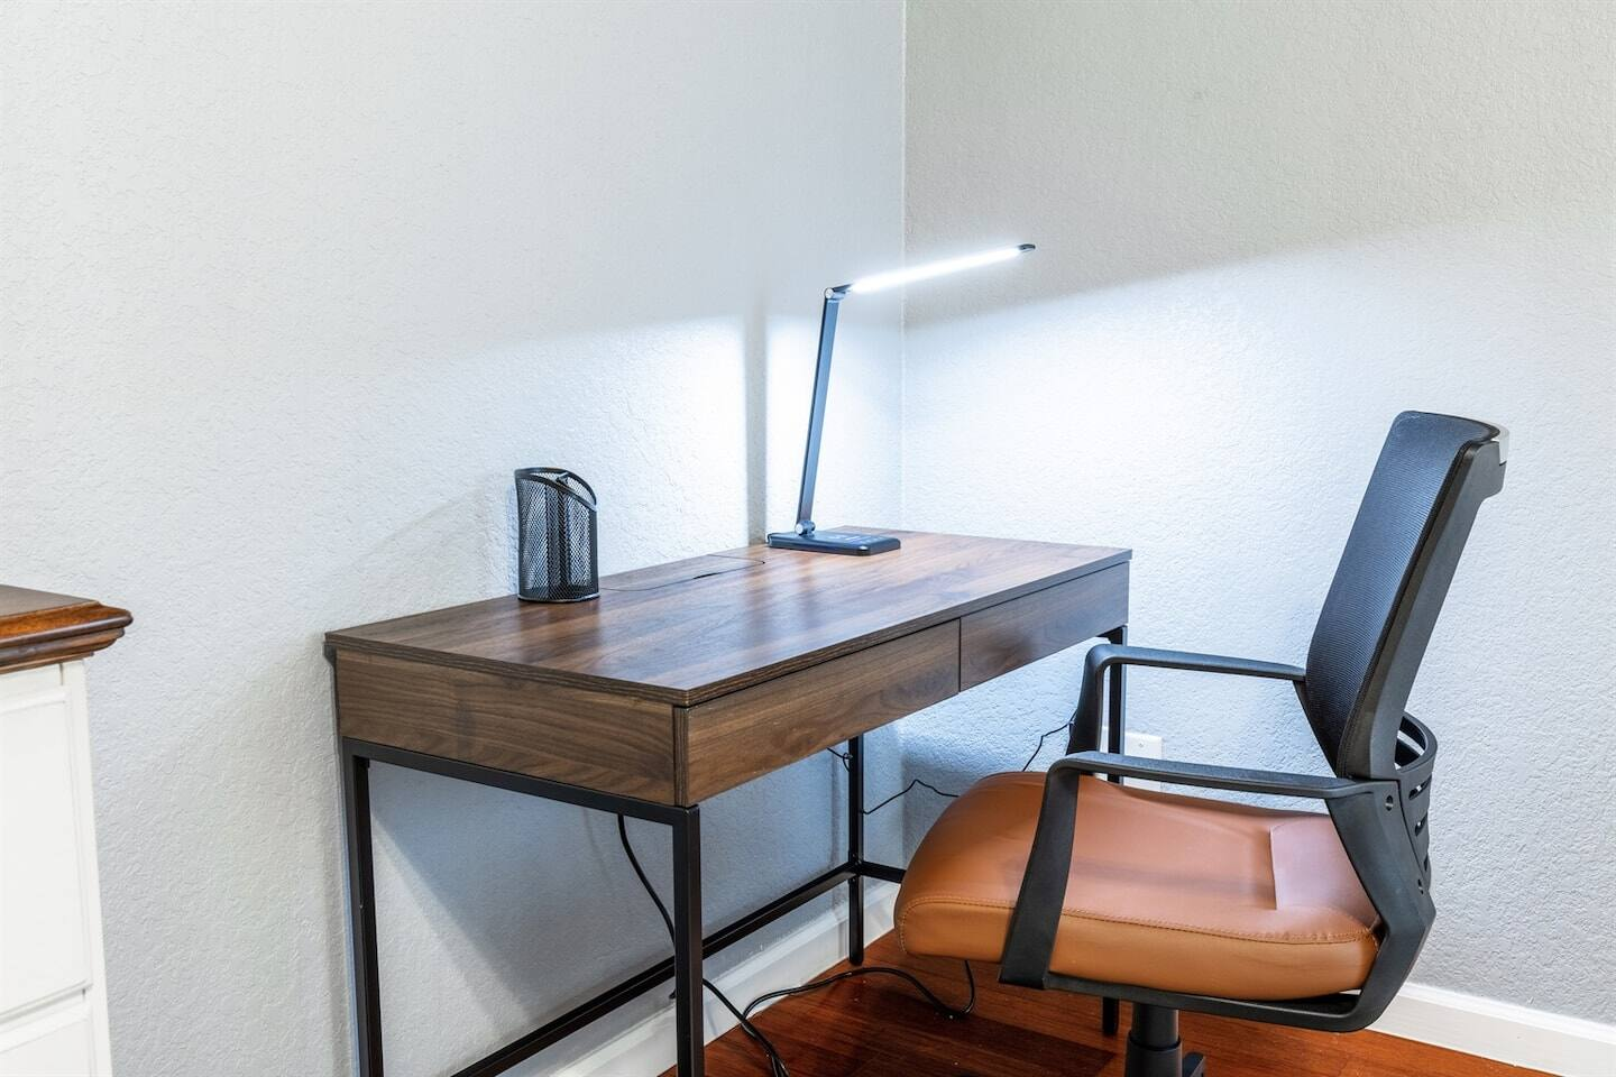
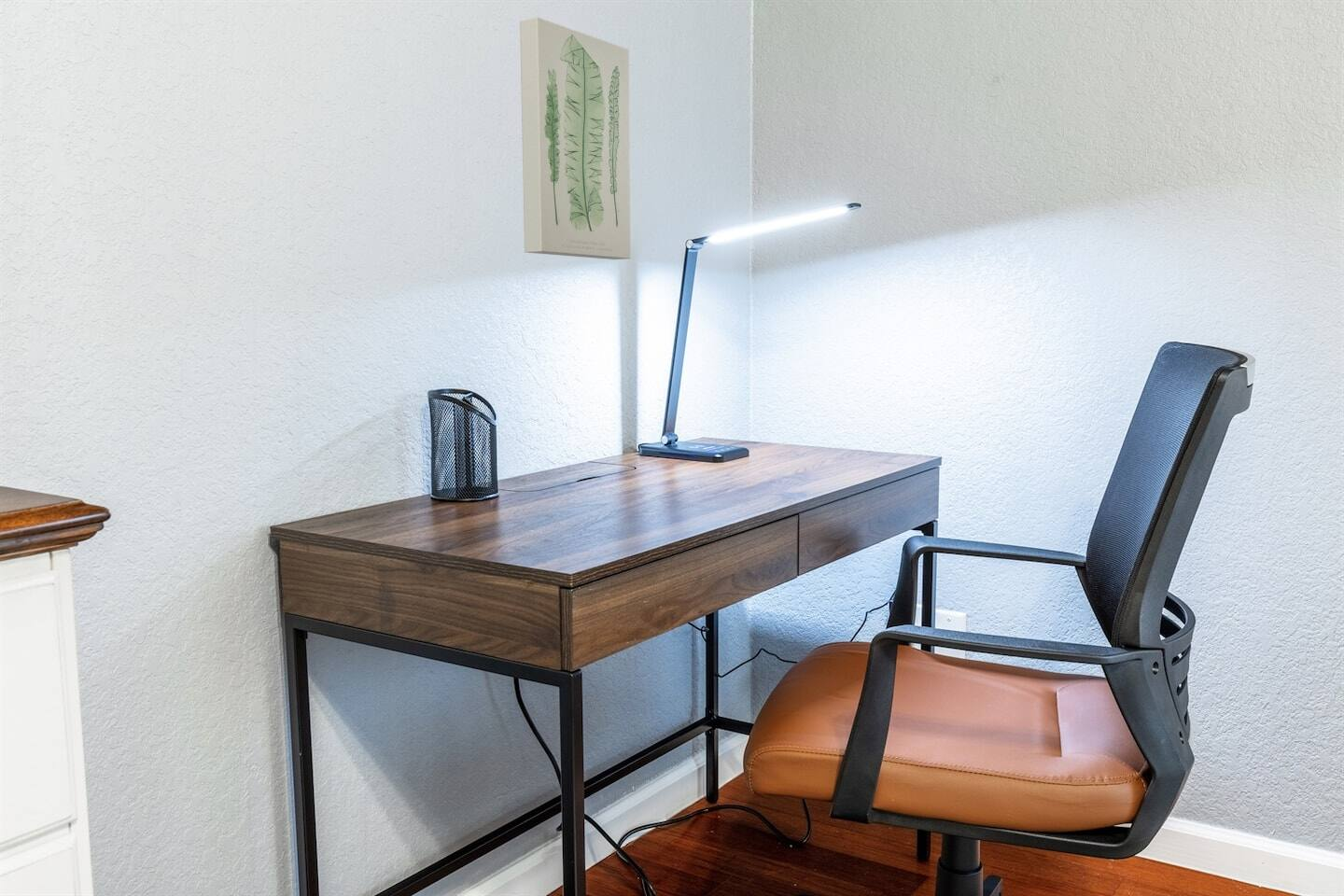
+ wall art [519,16,632,260]
